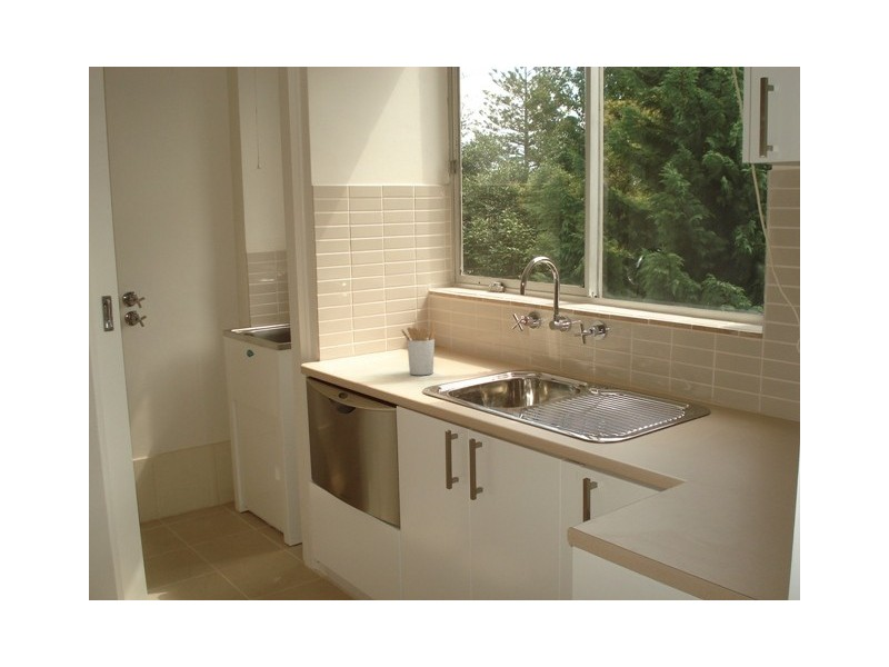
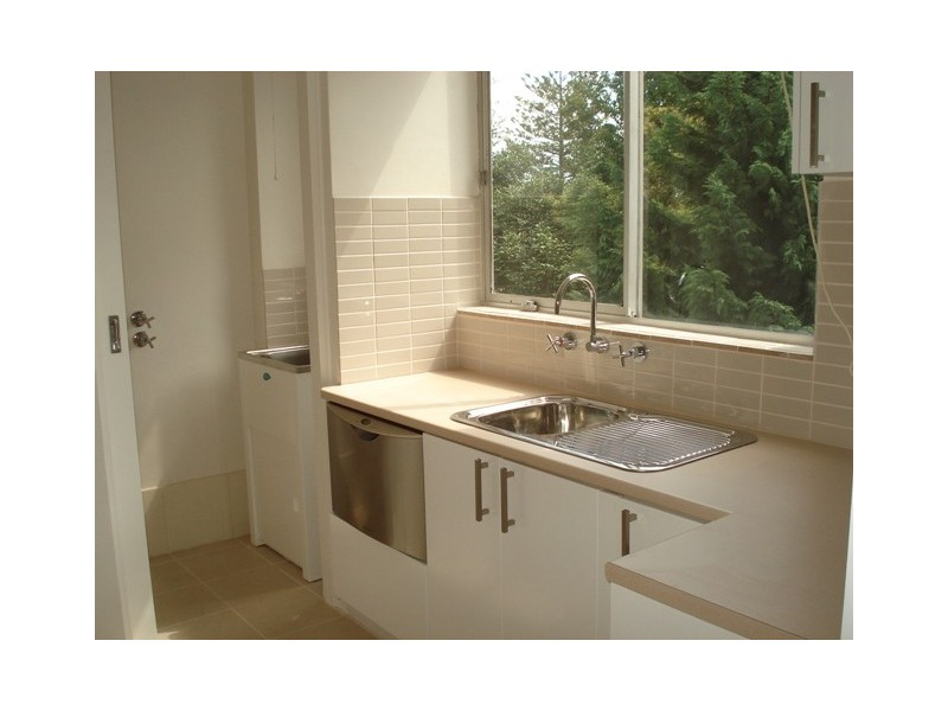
- utensil holder [400,321,439,376]
